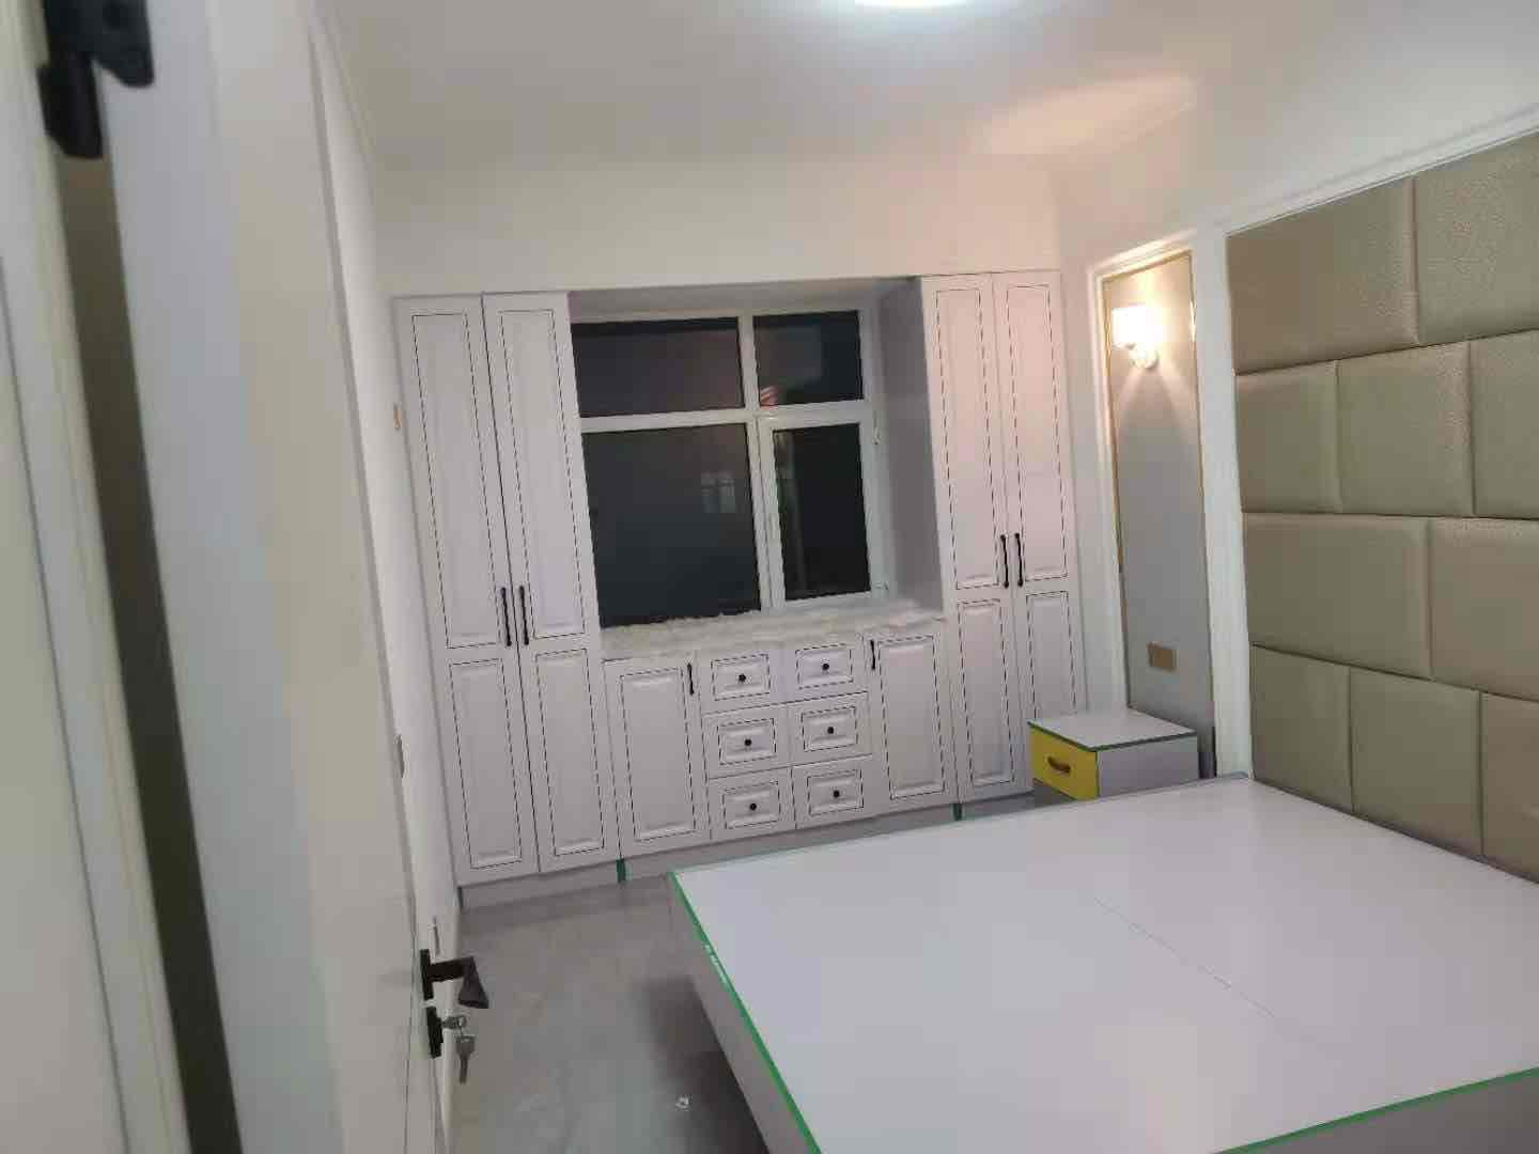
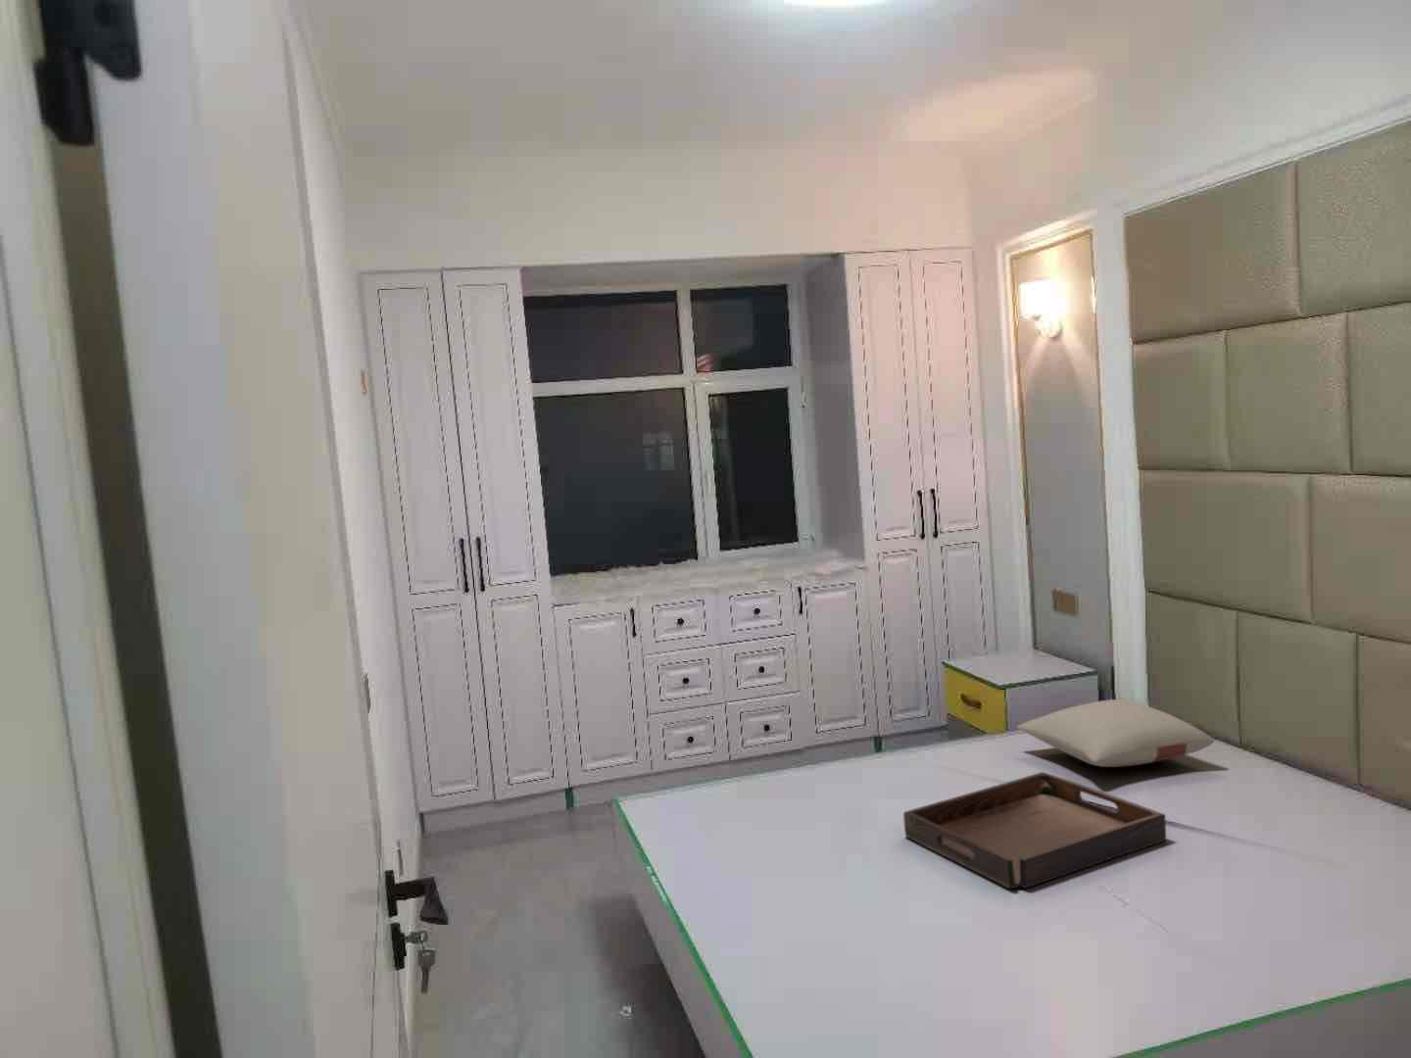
+ pillow [1017,698,1215,768]
+ serving tray [902,771,1167,889]
